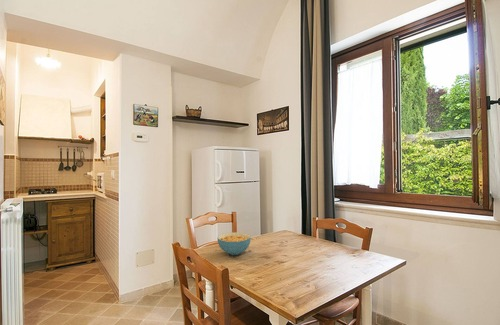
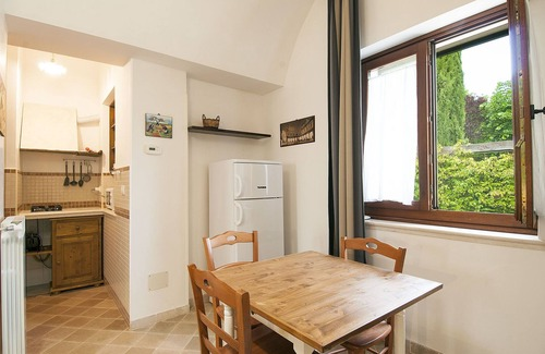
- cereal bowl [216,231,252,256]
